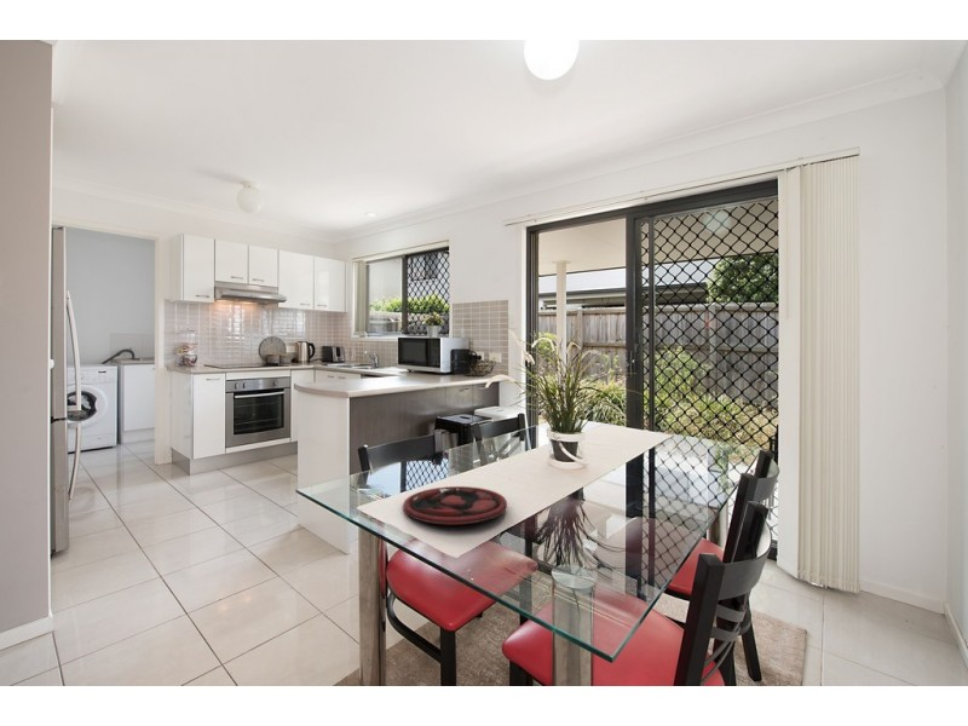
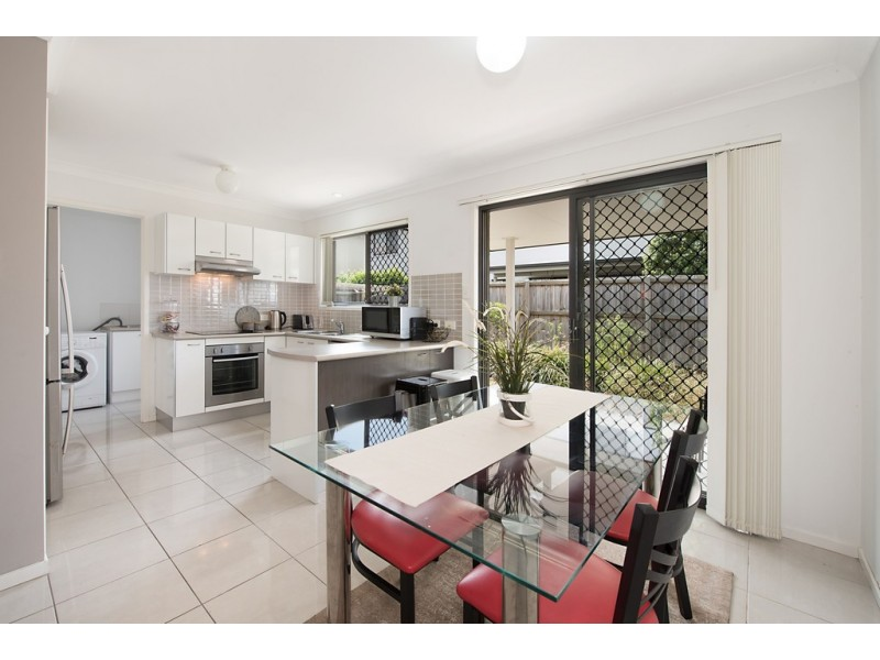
- plate [403,485,508,525]
